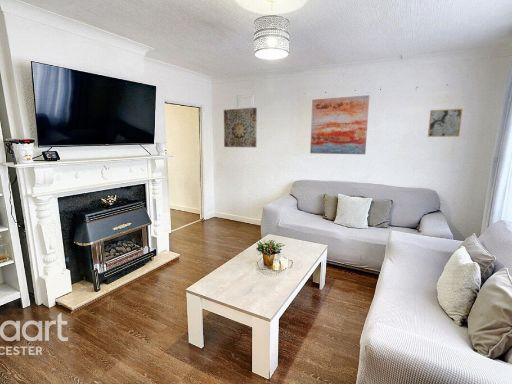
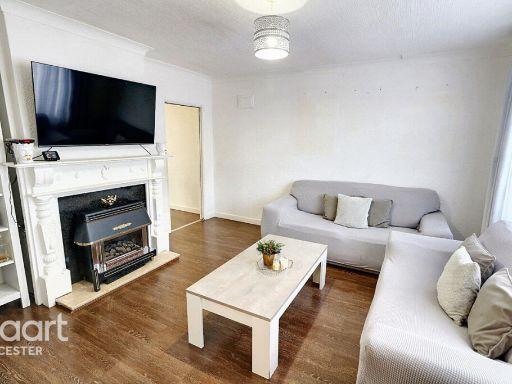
- wall art [427,108,464,138]
- wall art [309,94,371,155]
- wall art [223,107,258,148]
